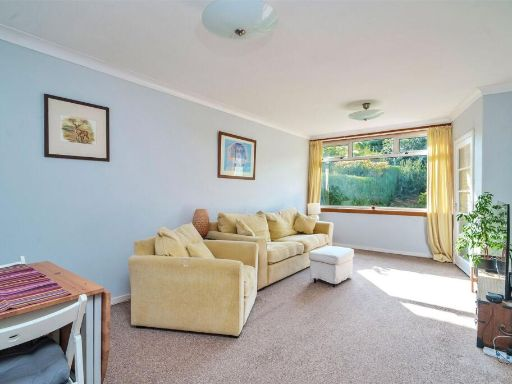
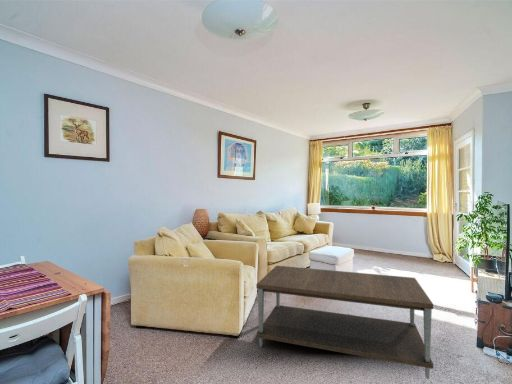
+ coffee table [255,265,434,380]
